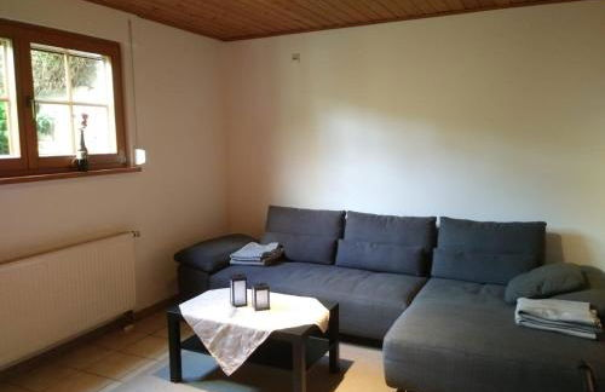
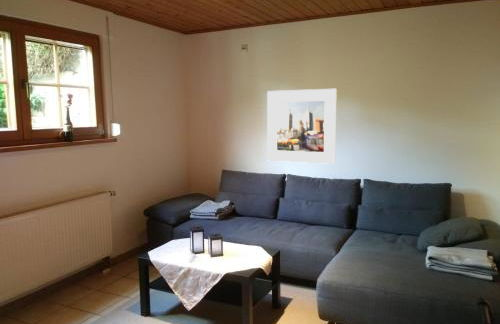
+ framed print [266,88,338,165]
